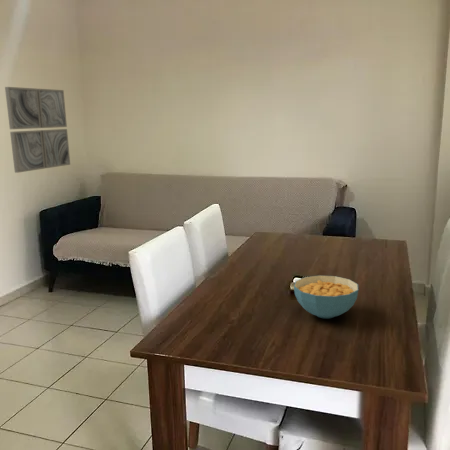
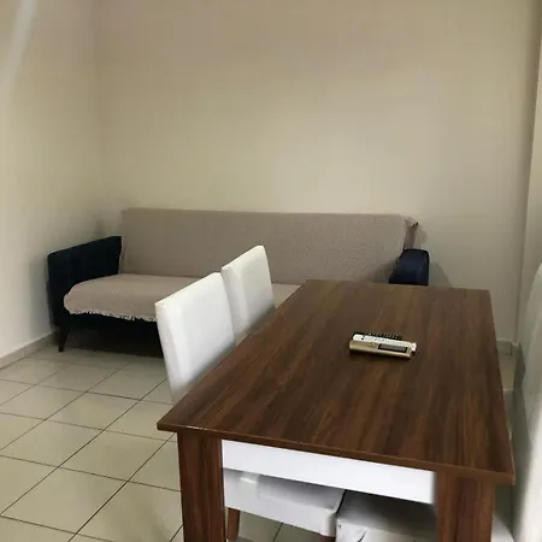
- cereal bowl [293,274,359,320]
- wall art [4,86,71,174]
